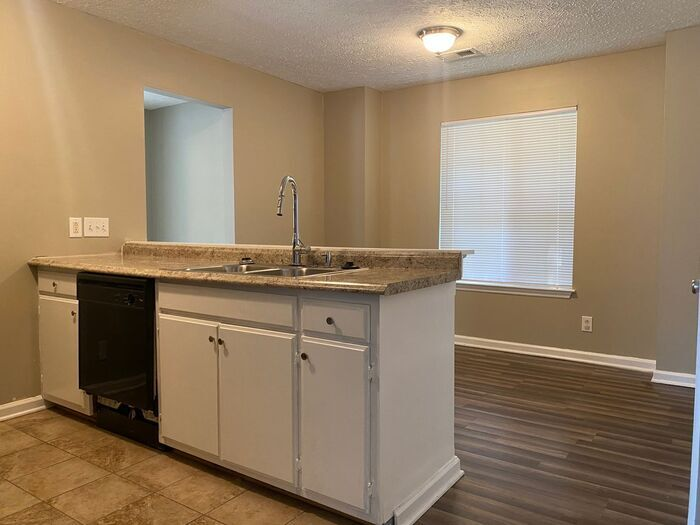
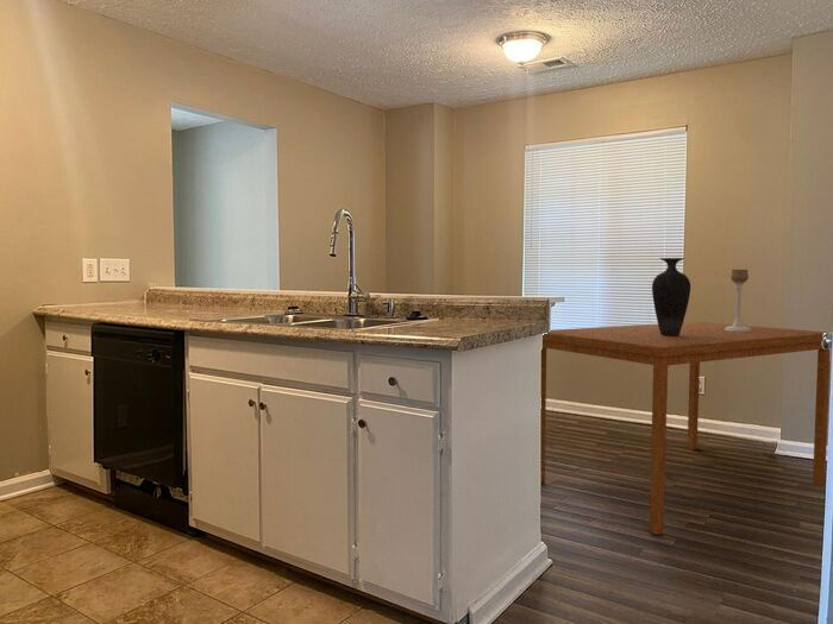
+ vase [651,257,691,336]
+ candle holder [724,269,752,332]
+ dining table [541,321,831,536]
